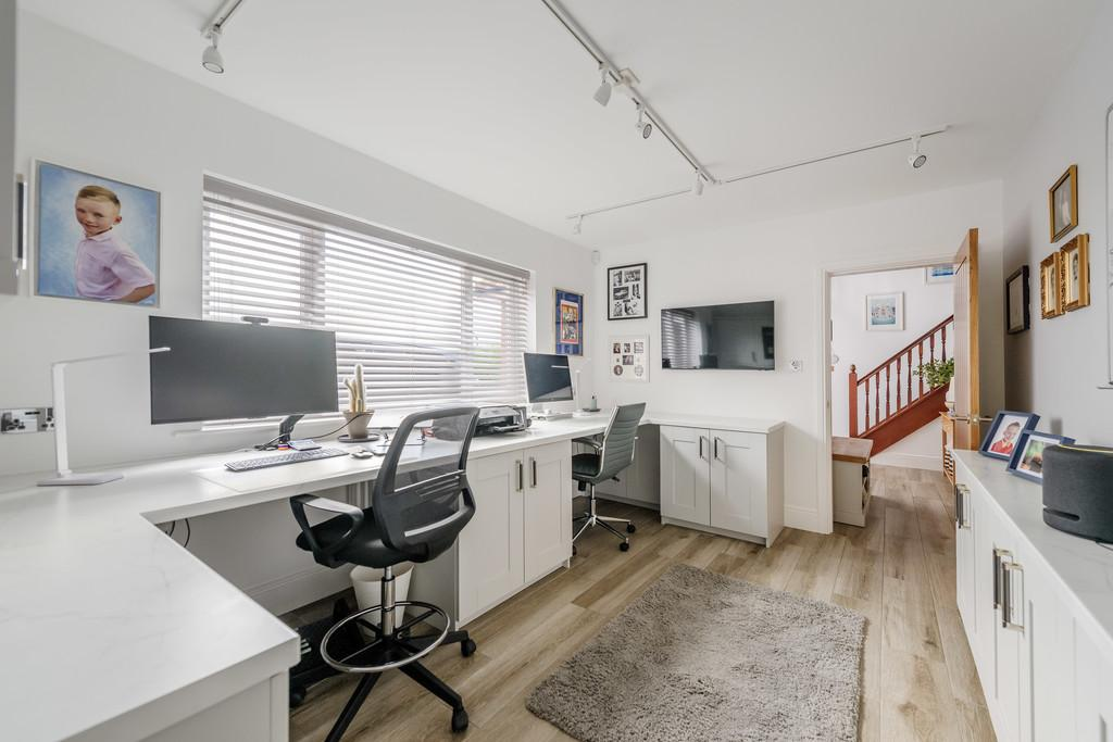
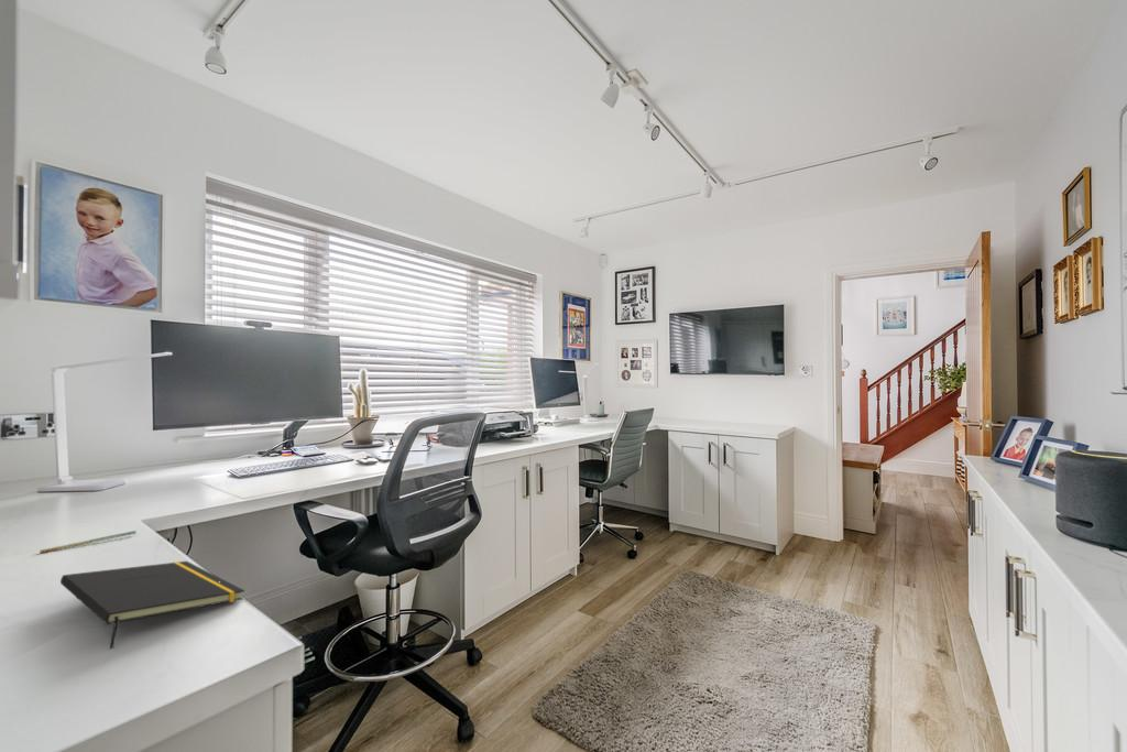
+ notepad [59,560,245,651]
+ pen [39,530,138,555]
